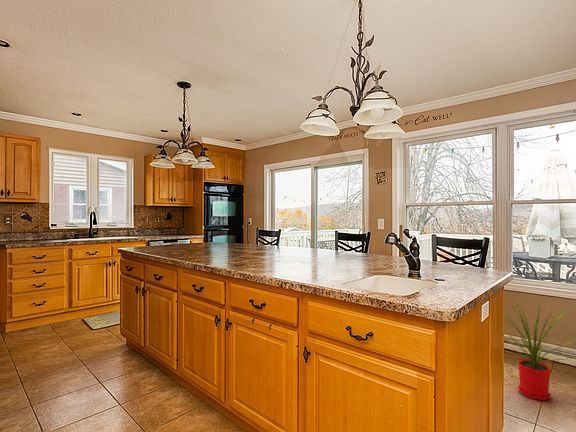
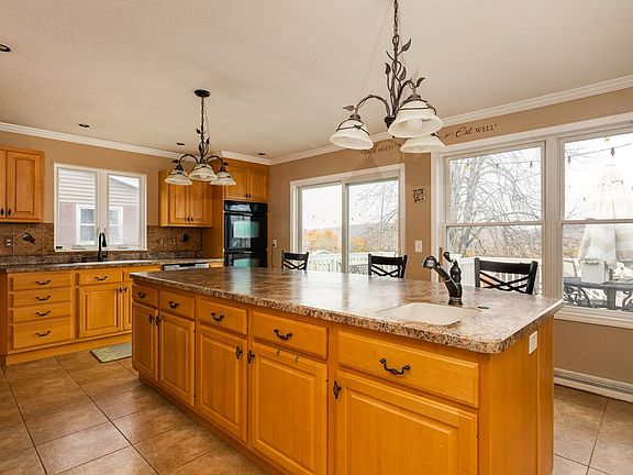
- house plant [503,298,576,401]
